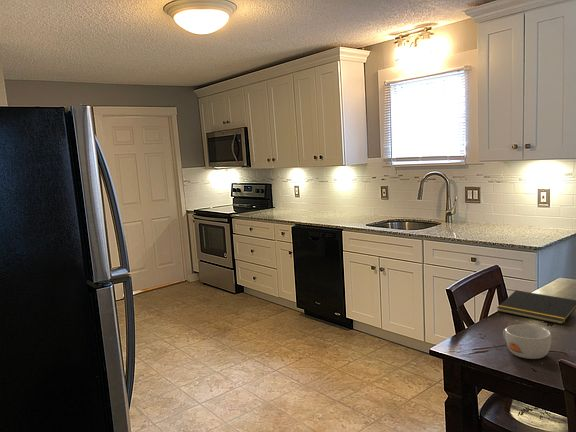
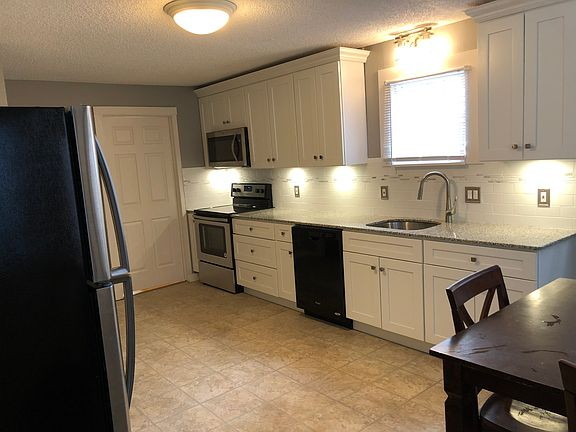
- notepad [496,289,576,325]
- bowl [502,323,552,360]
